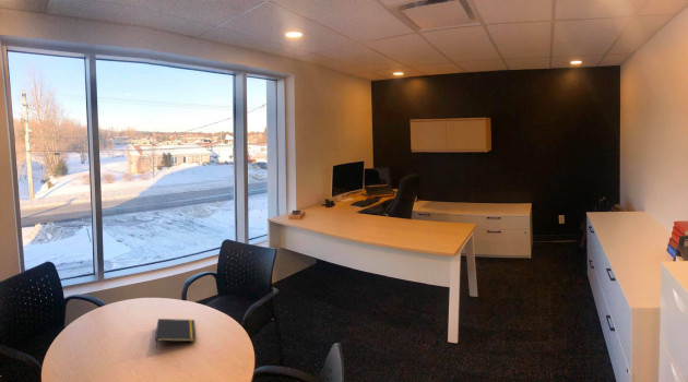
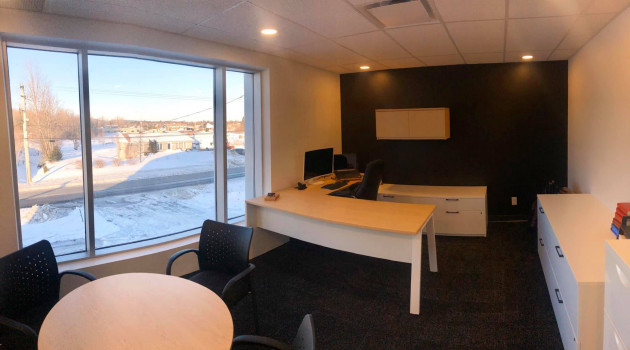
- notepad [154,318,197,349]
